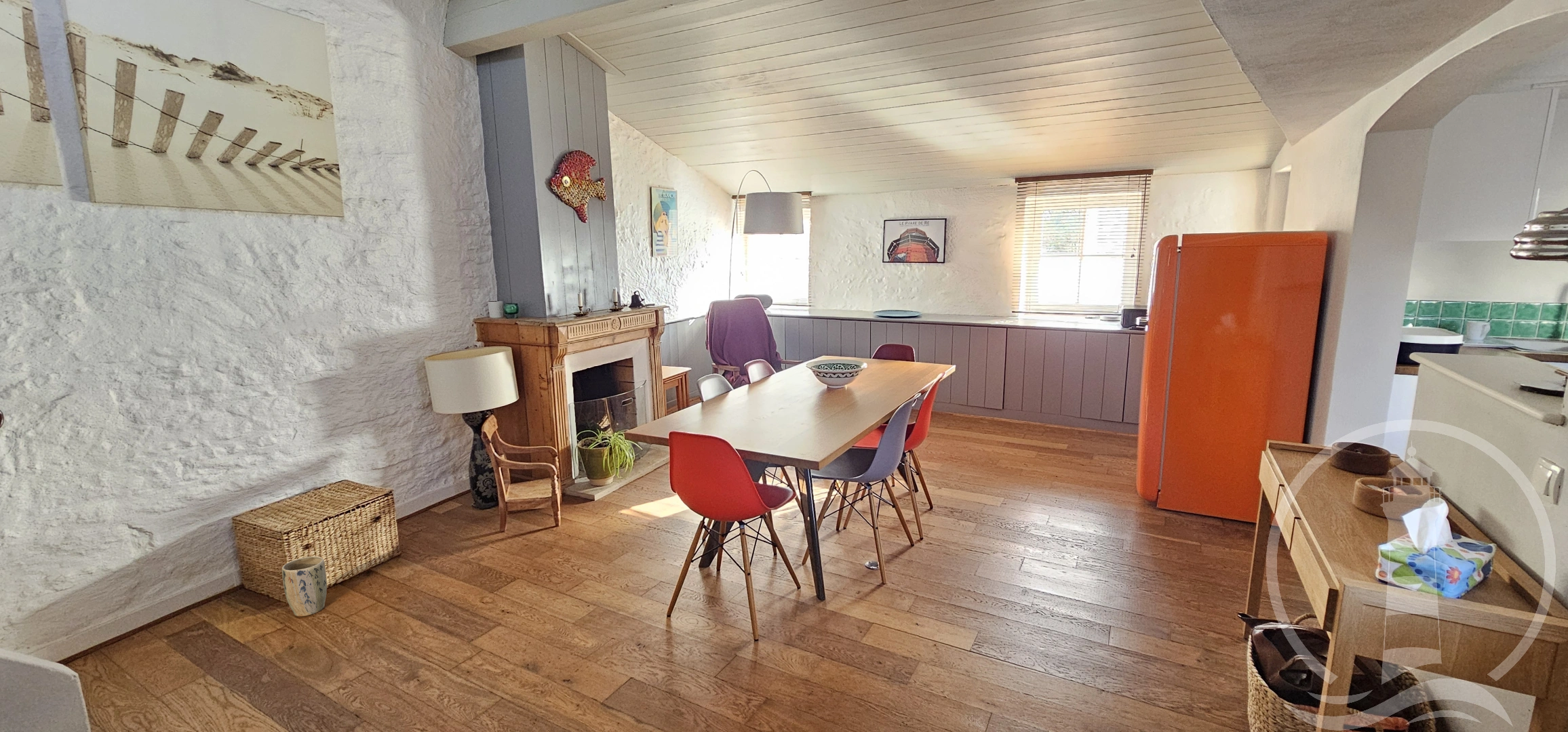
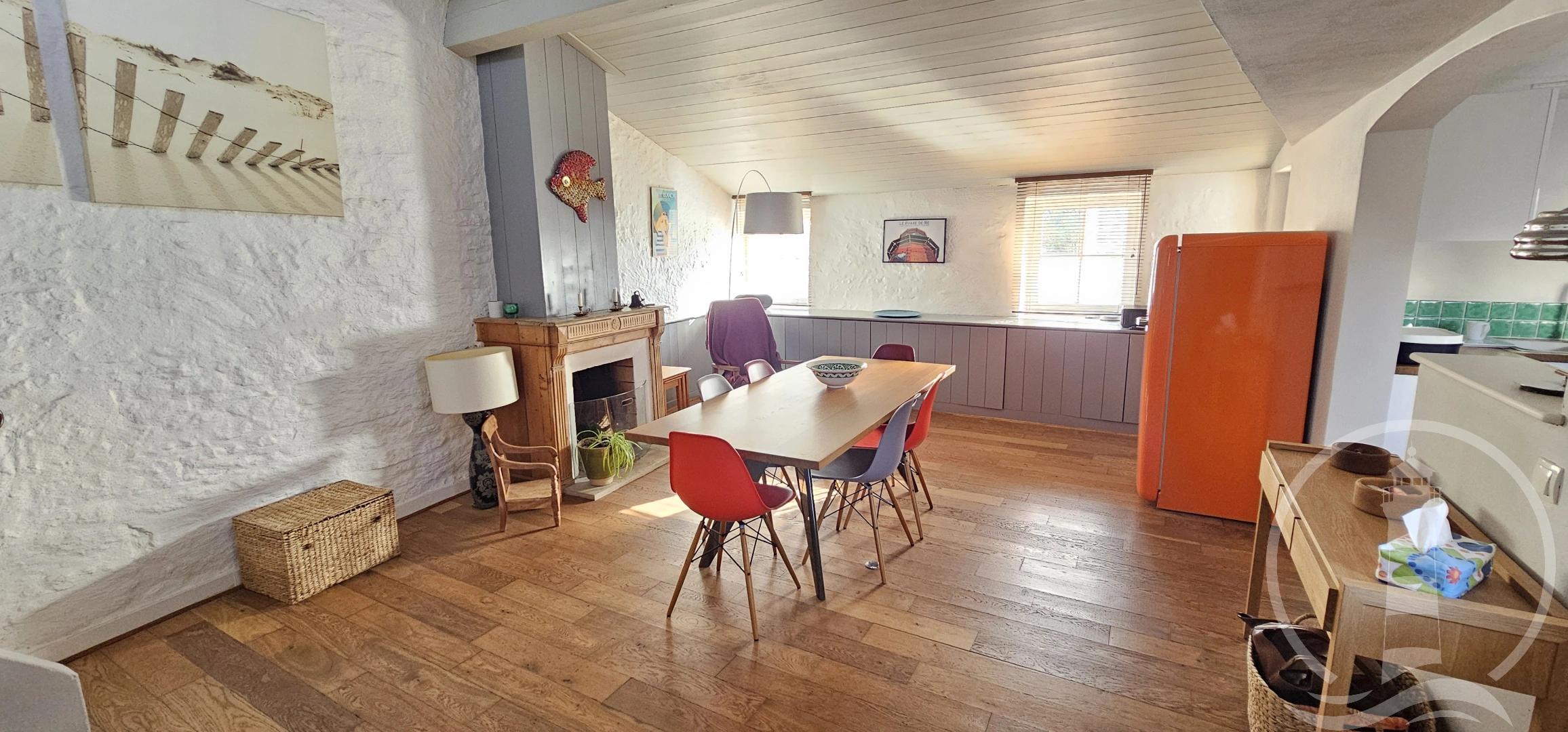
- plant pot [281,556,328,617]
